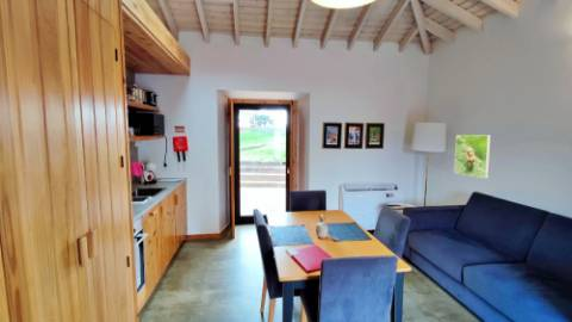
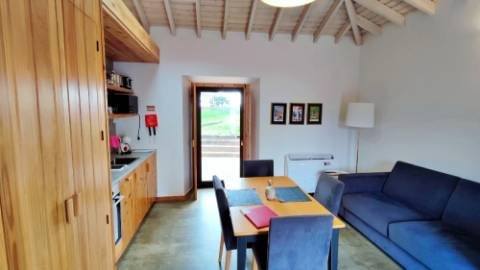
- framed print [453,134,492,179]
